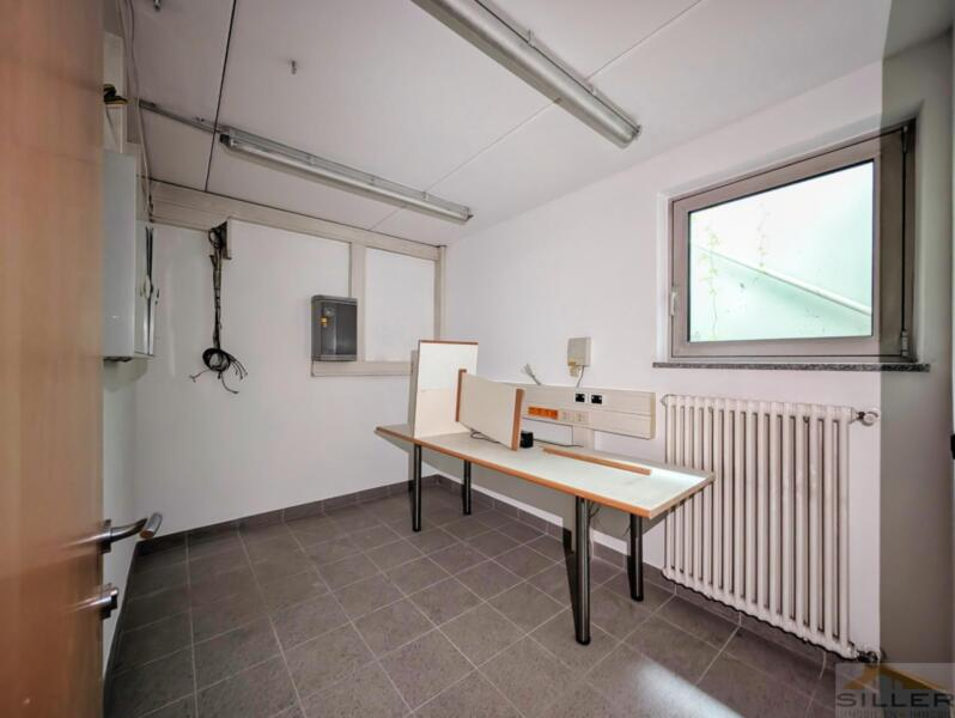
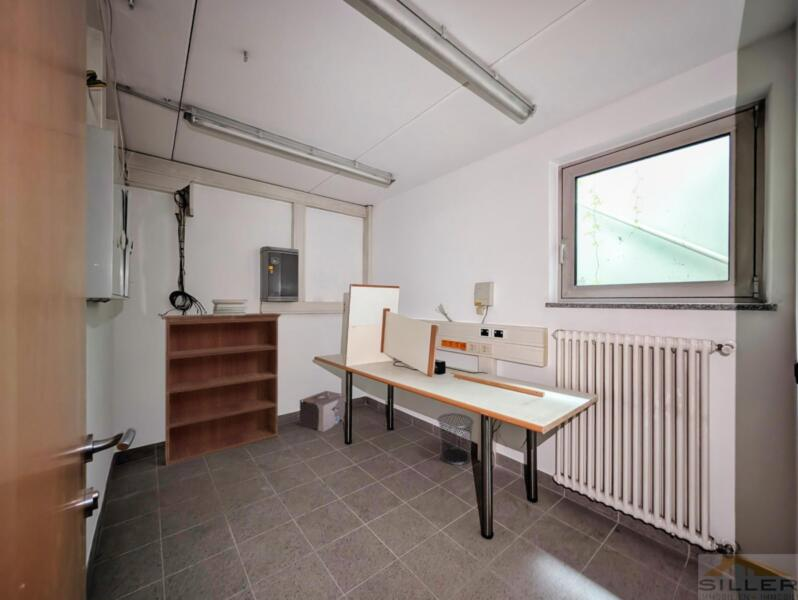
+ cardboard box [299,390,347,433]
+ waste bin [437,412,475,466]
+ bookcase [161,312,283,467]
+ book stack [211,299,249,316]
